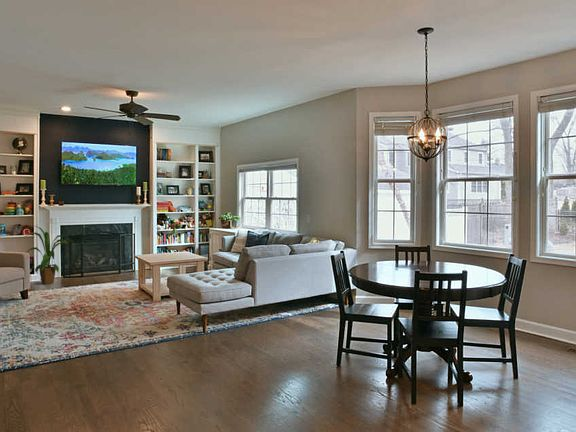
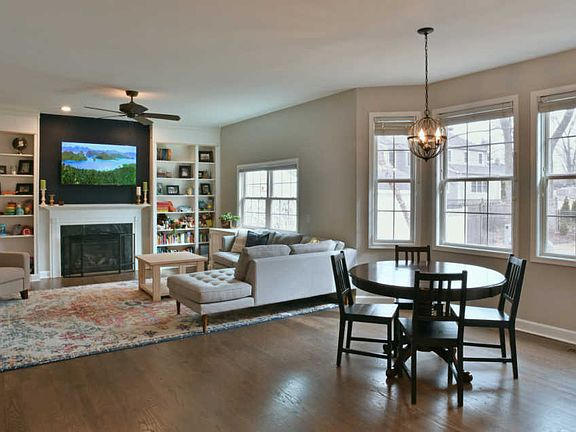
- house plant [24,225,72,285]
